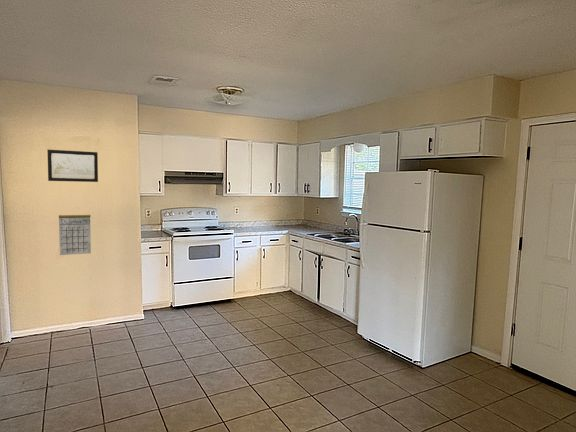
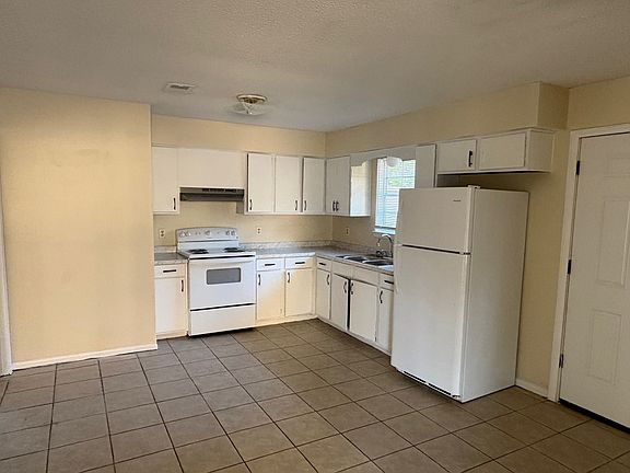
- calendar [58,206,92,256]
- wall art [46,149,99,183]
